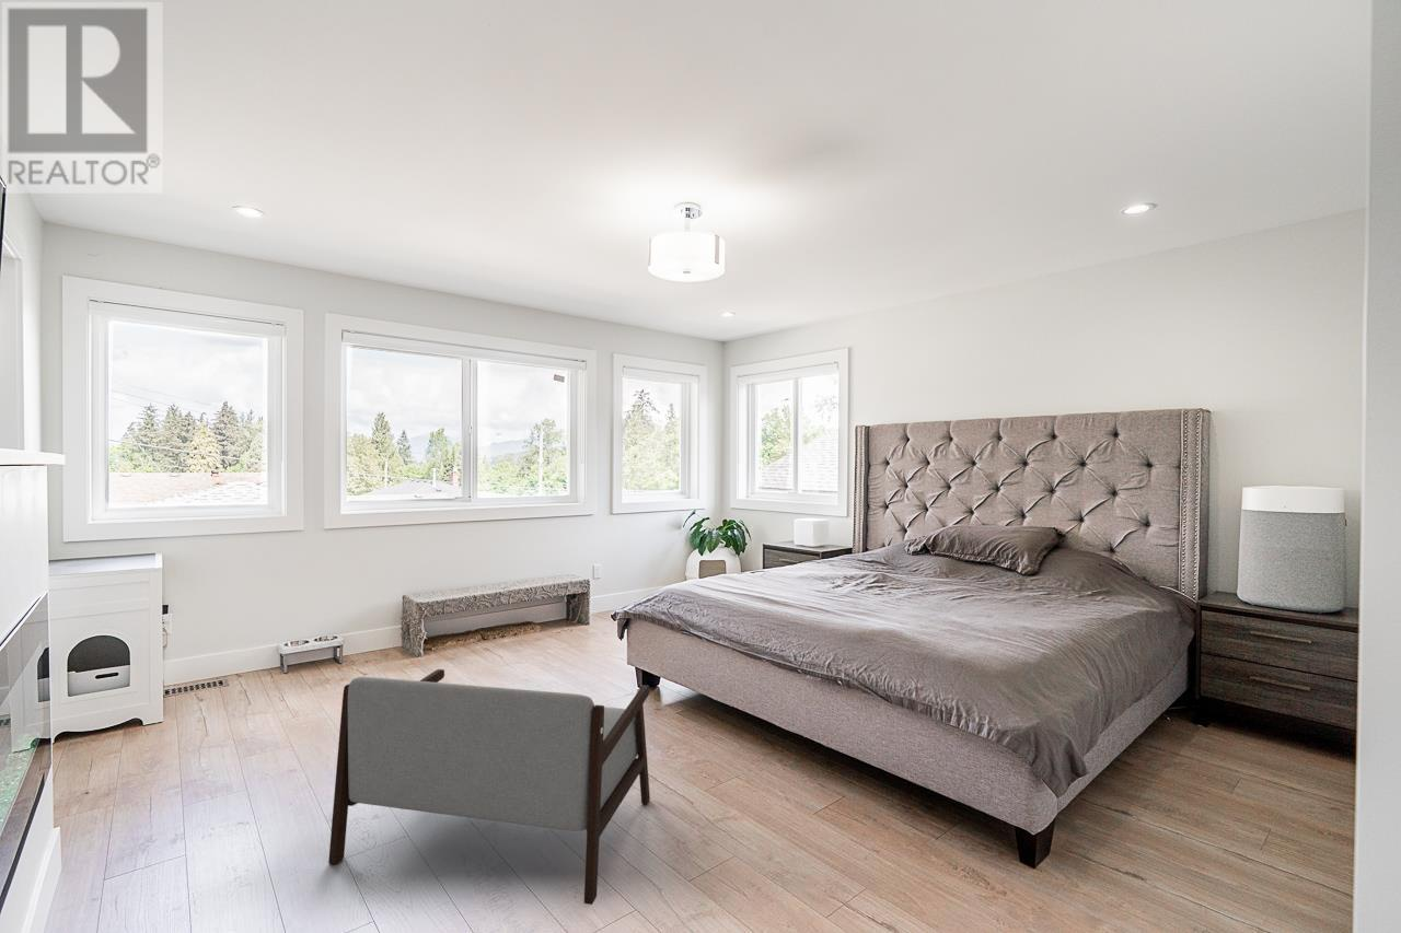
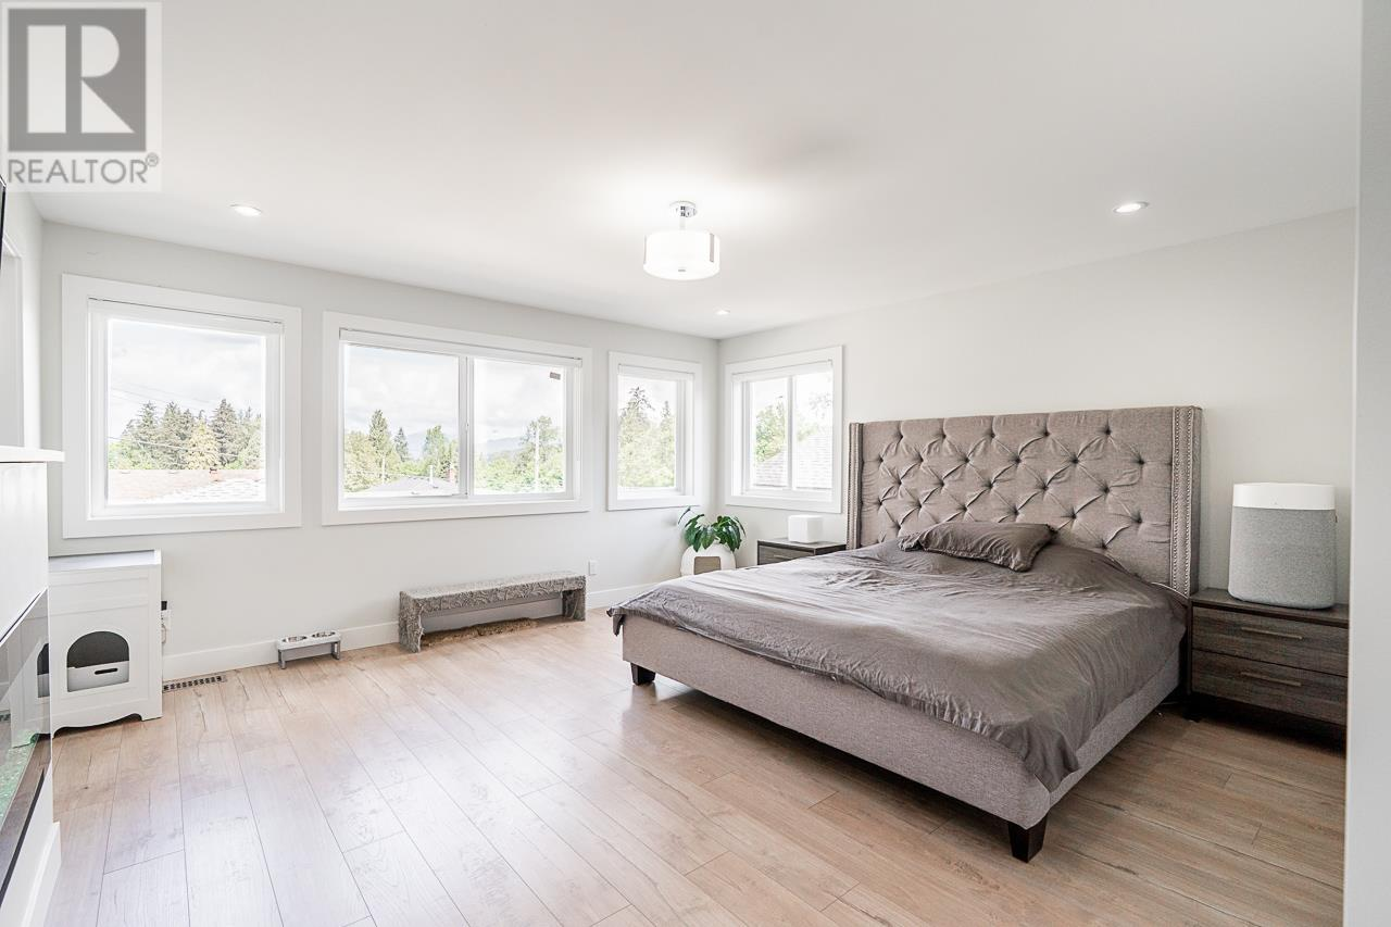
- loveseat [327,668,651,906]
